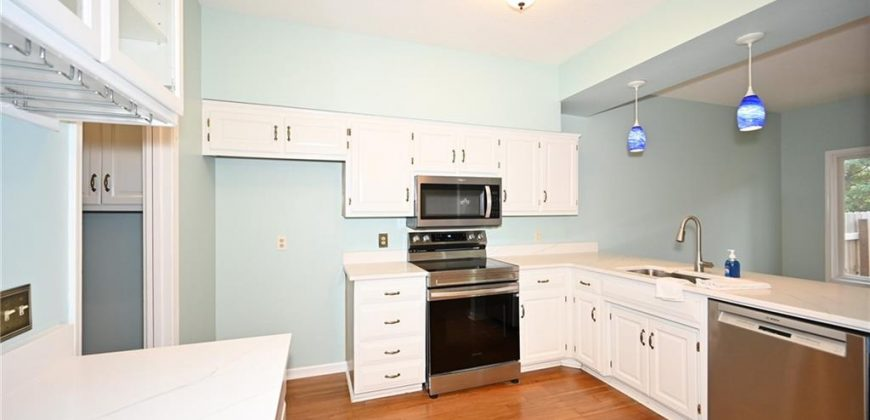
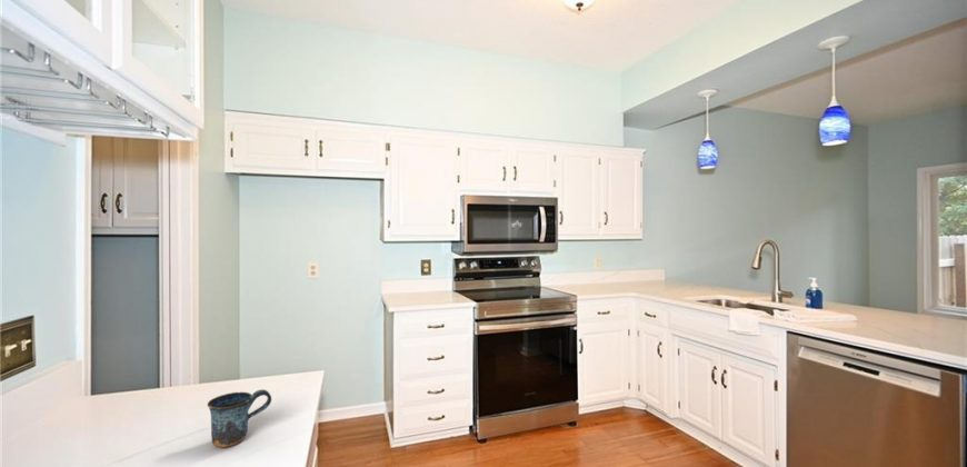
+ mug [207,388,272,448]
